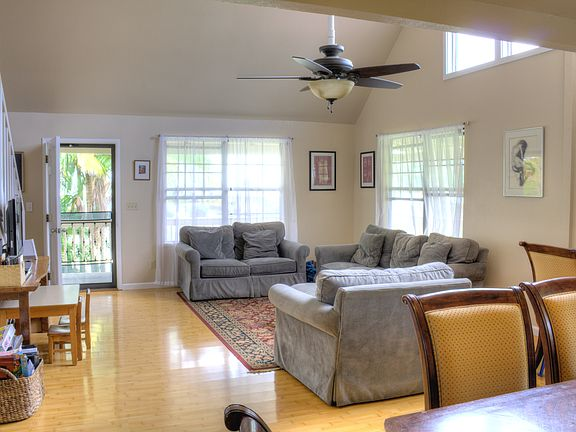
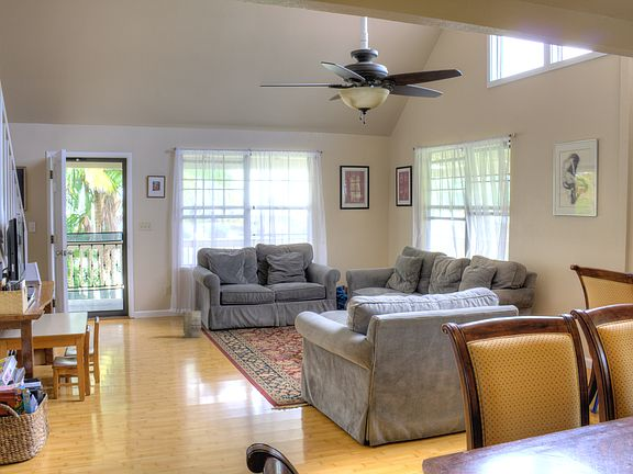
+ book [182,309,202,339]
